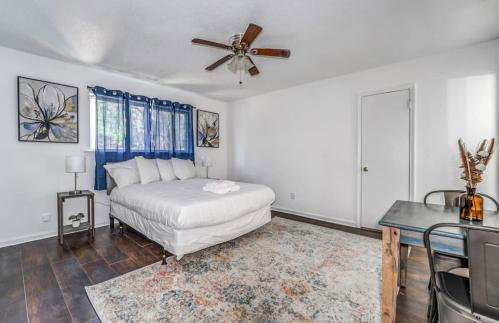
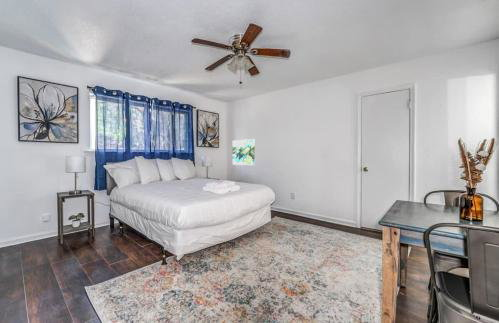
+ wall art [232,138,256,166]
